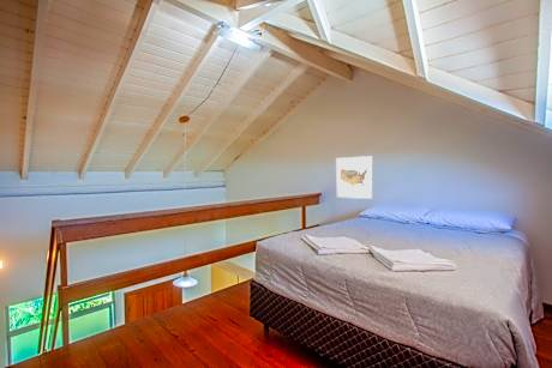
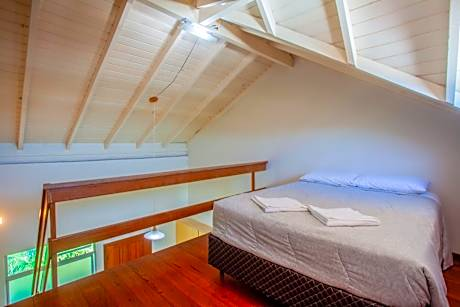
- wall art [335,155,374,200]
